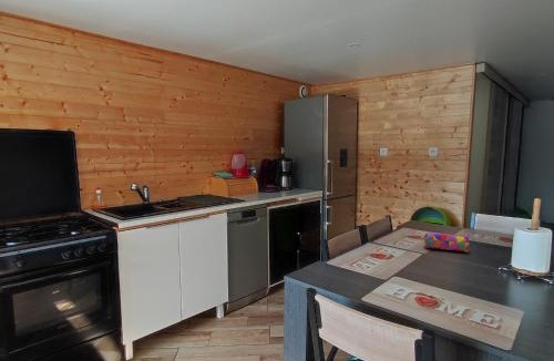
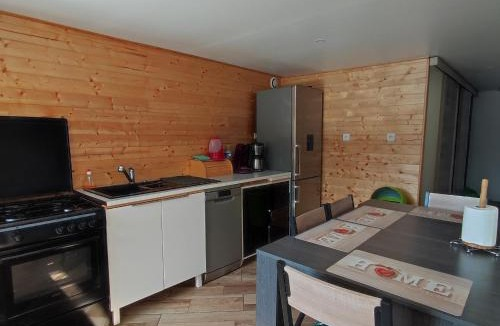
- pencil case [423,230,471,252]
